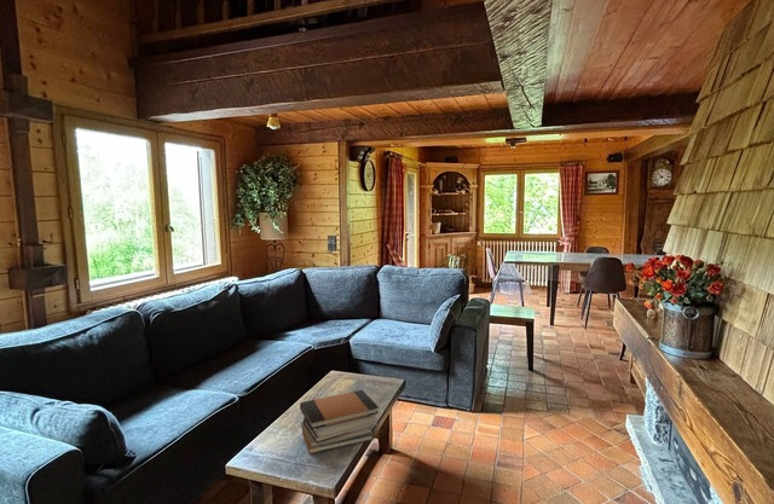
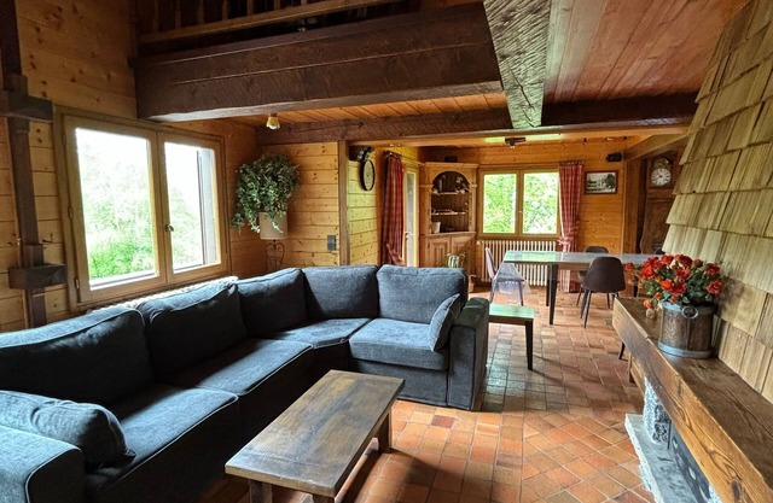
- book stack [299,389,380,456]
